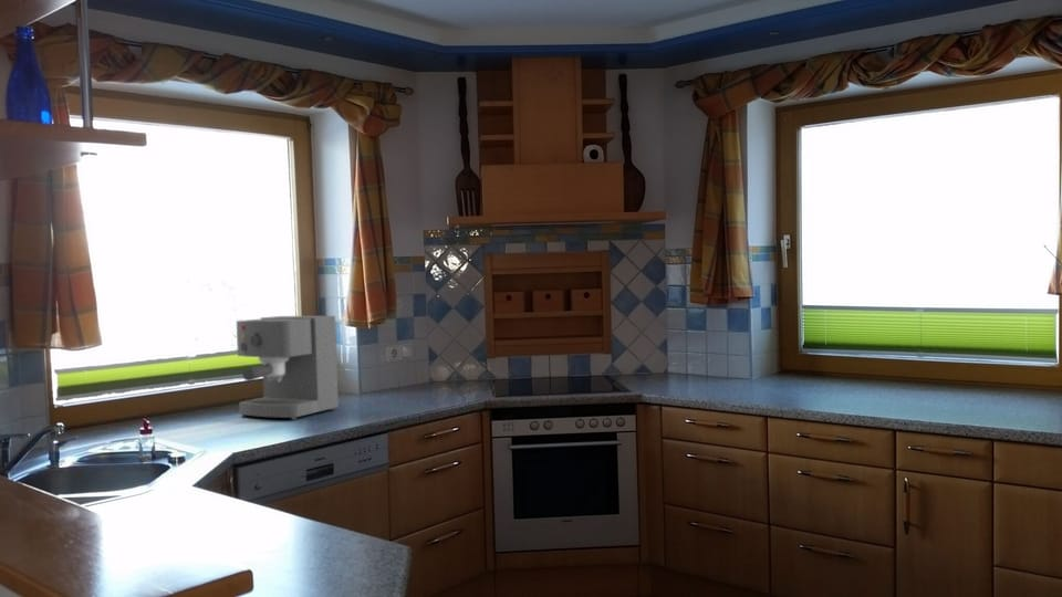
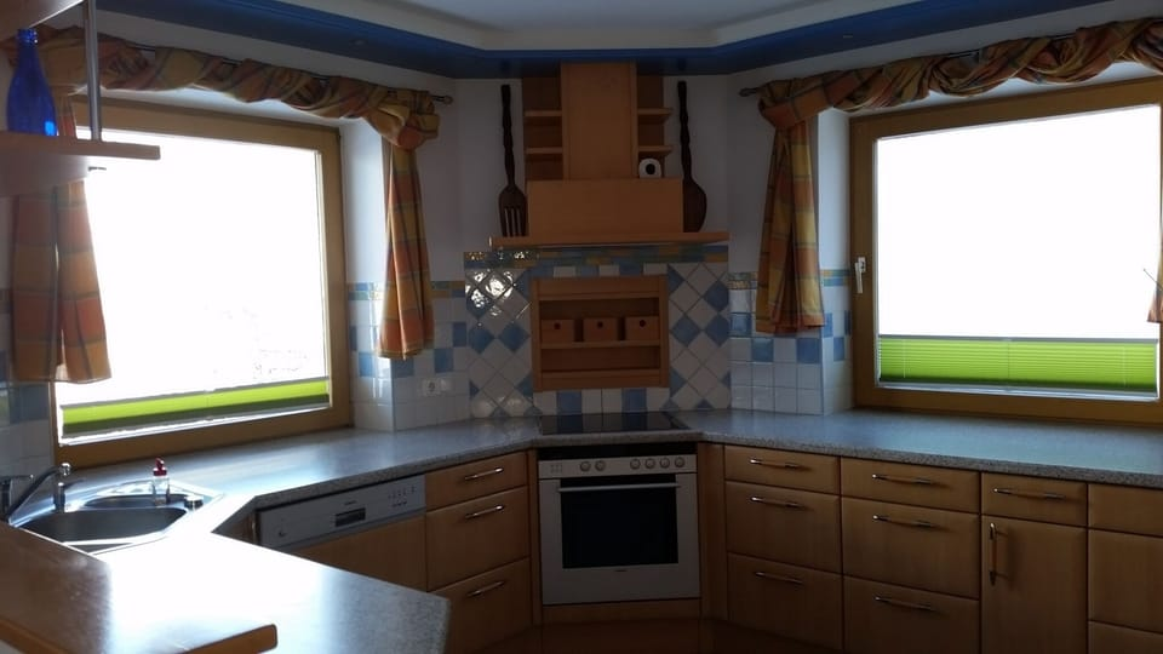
- coffee maker [236,315,340,420]
